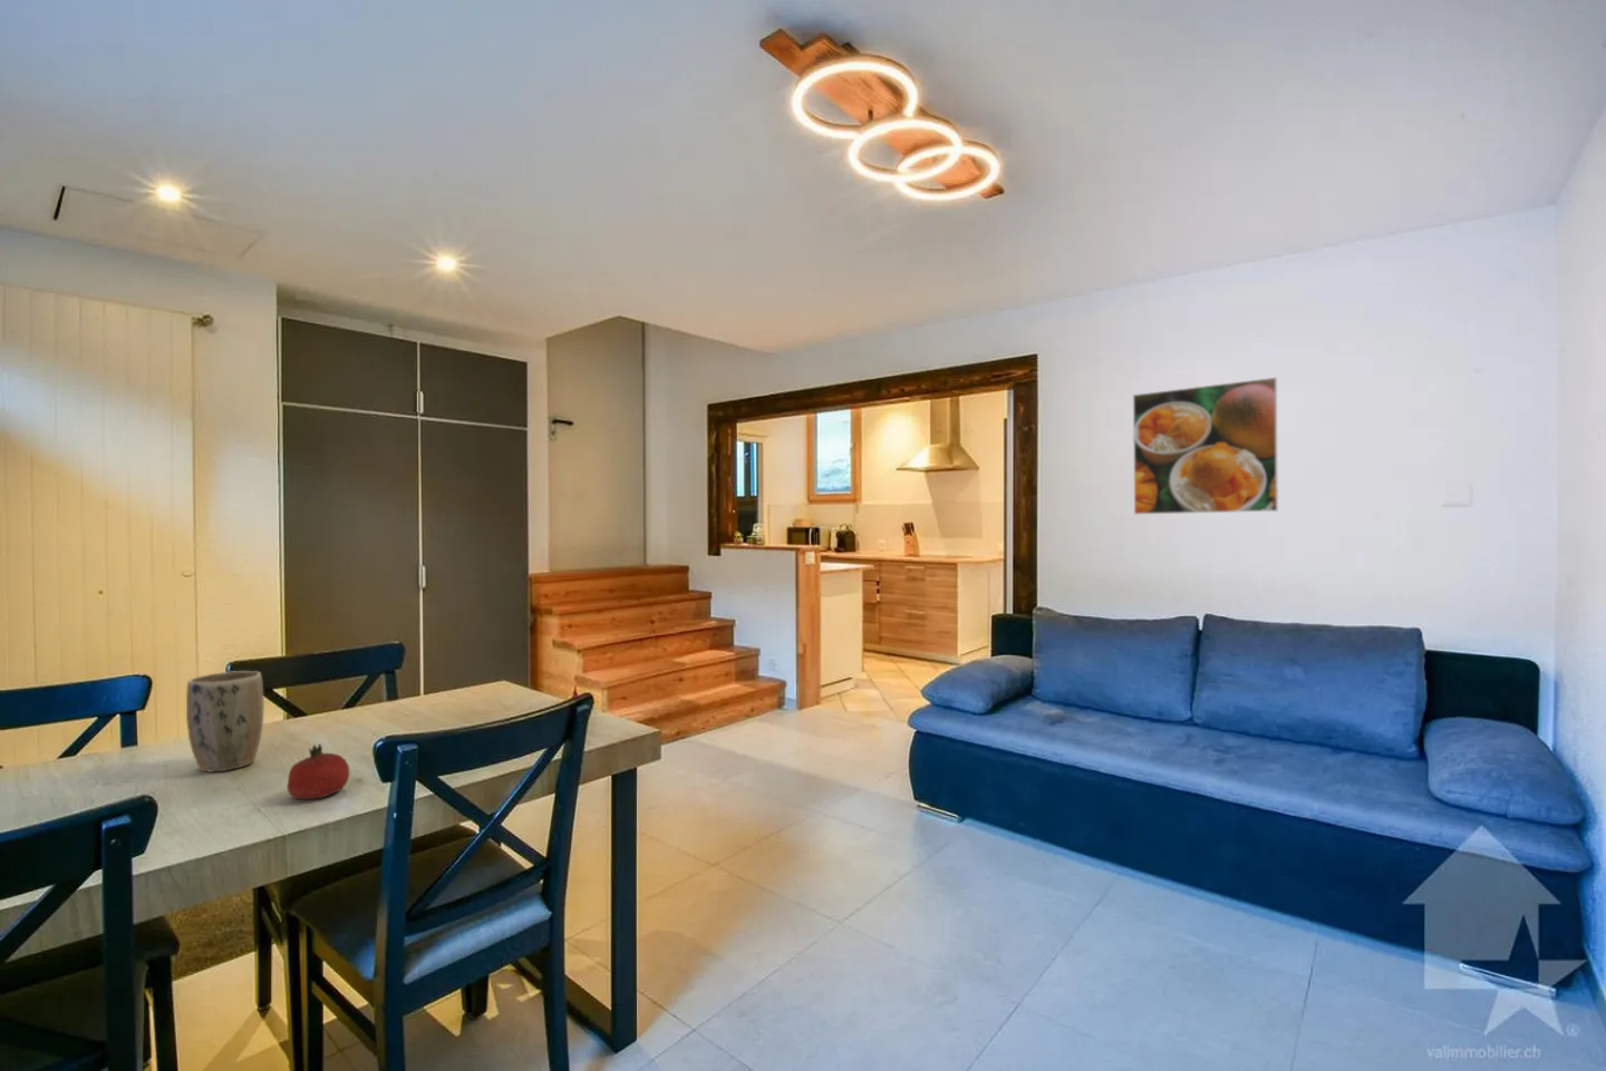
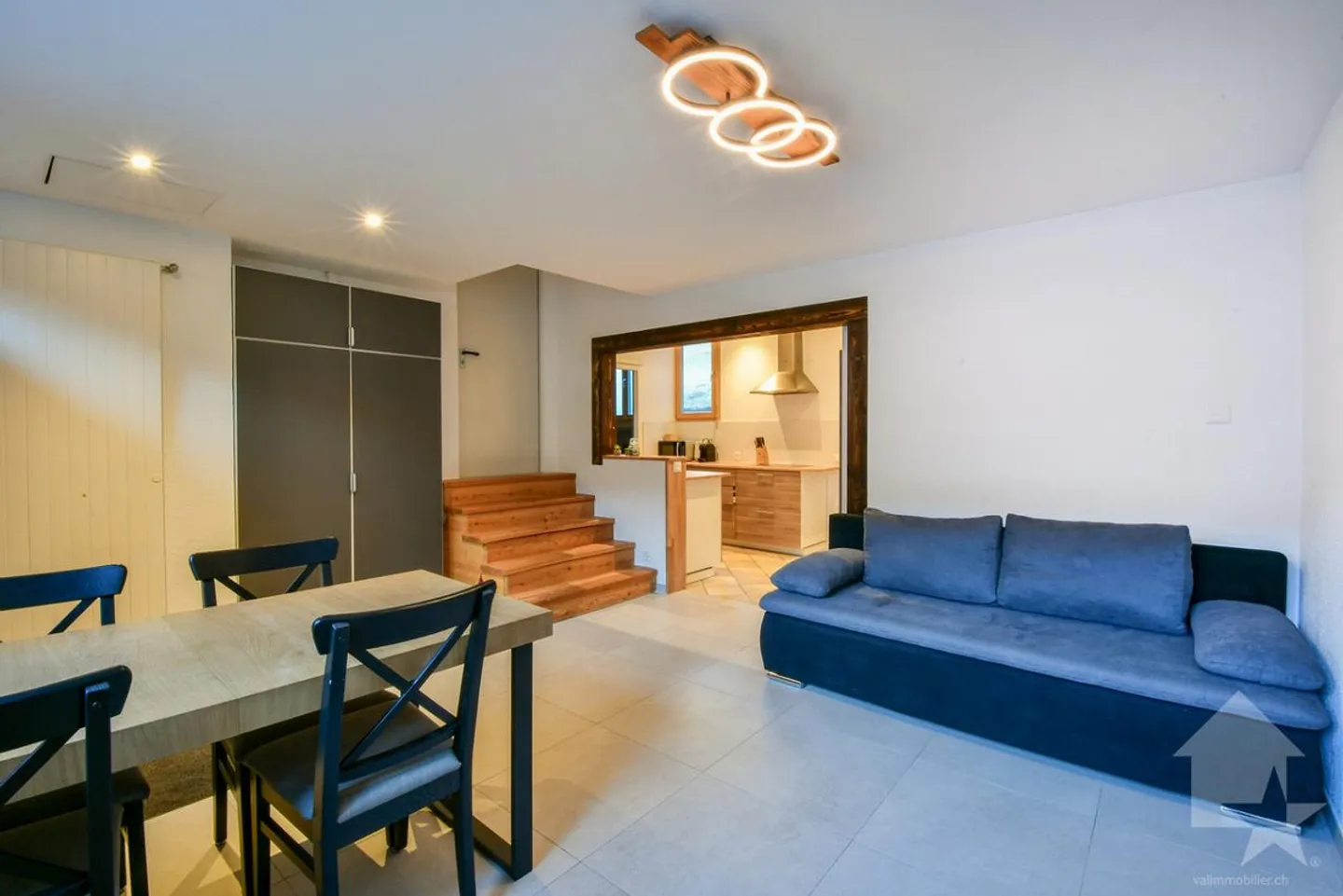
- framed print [1132,377,1280,515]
- fruit [287,742,350,800]
- plant pot [185,669,264,773]
